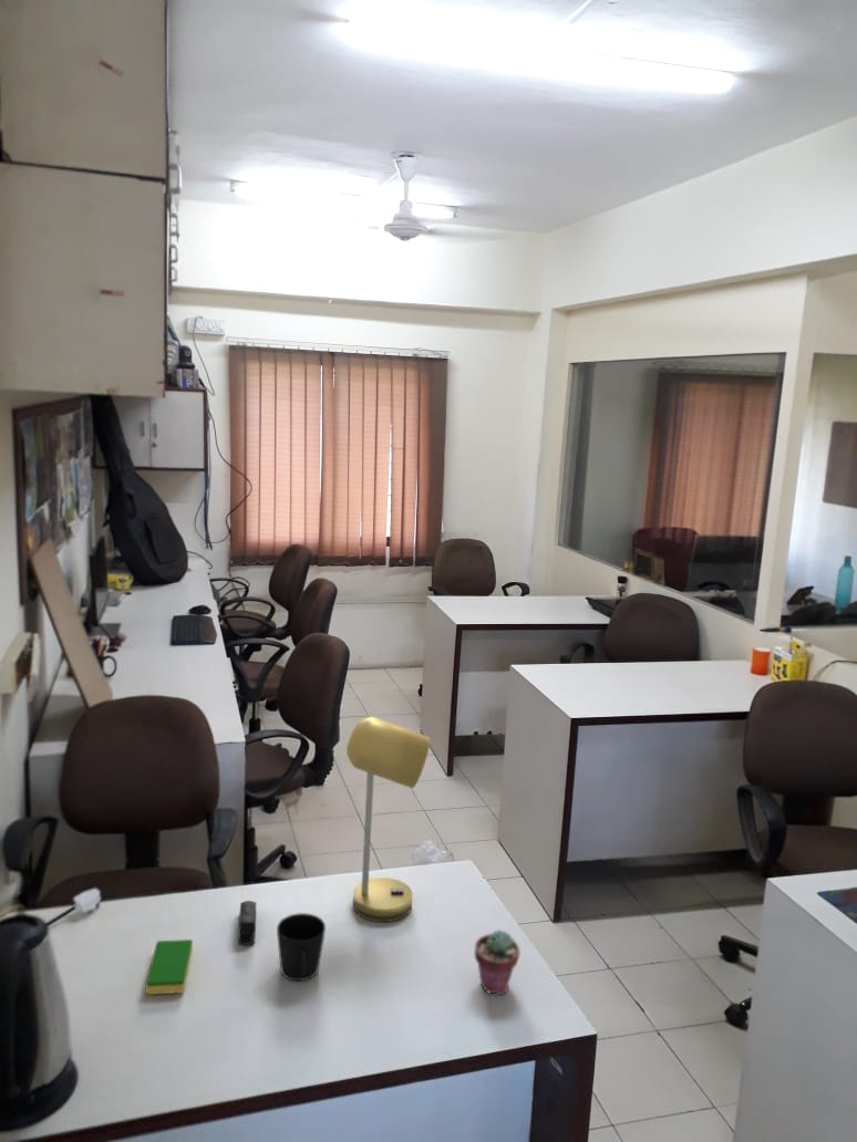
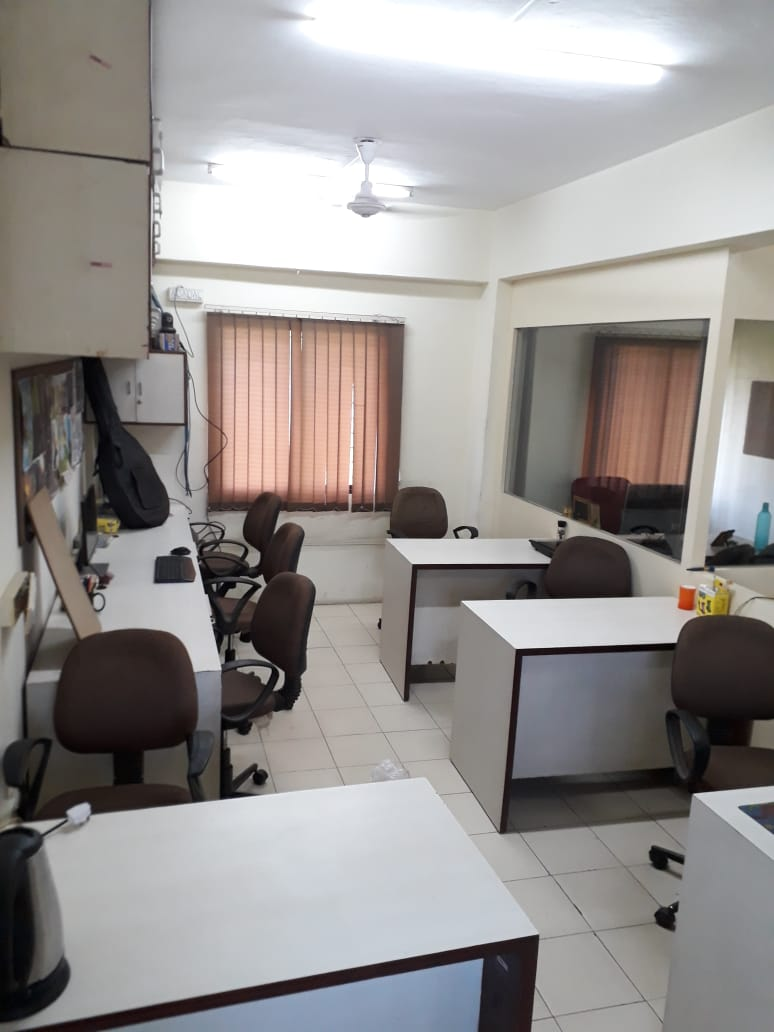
- potted succulent [474,928,520,996]
- cup [276,912,327,983]
- stapler [237,900,257,946]
- desk lamp [345,716,431,923]
- dish sponge [145,938,194,995]
